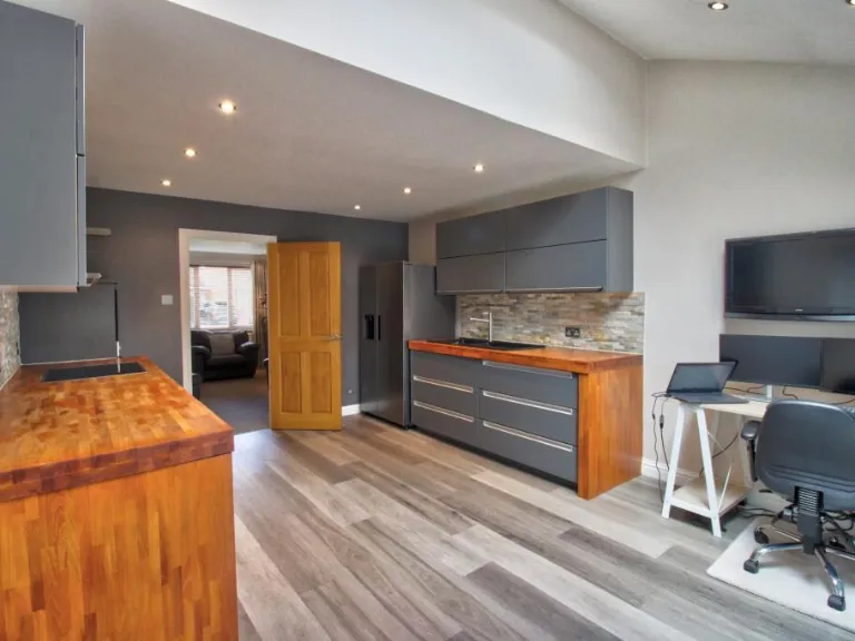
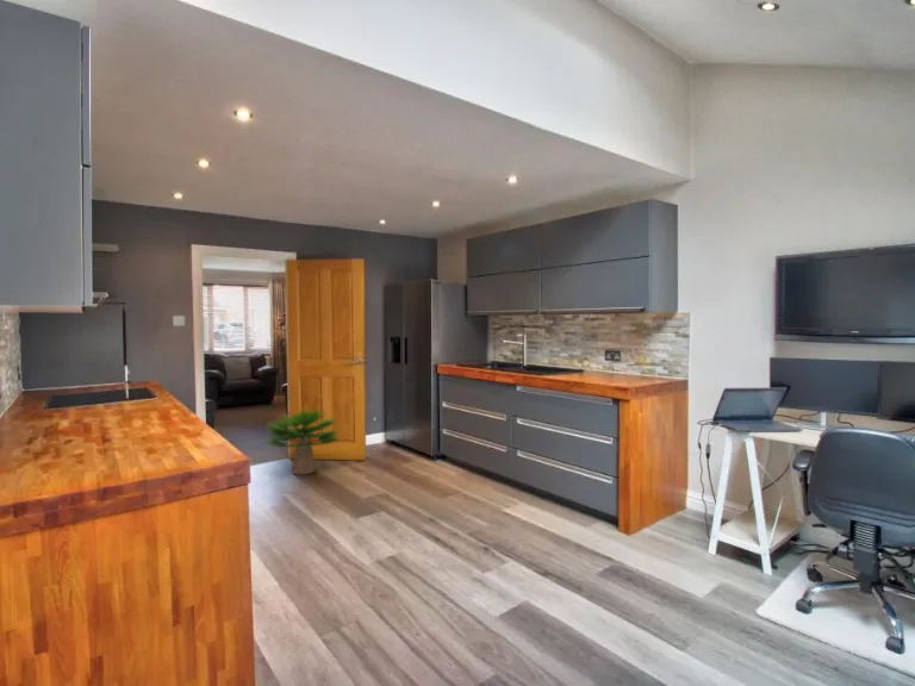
+ potted plant [261,406,344,475]
